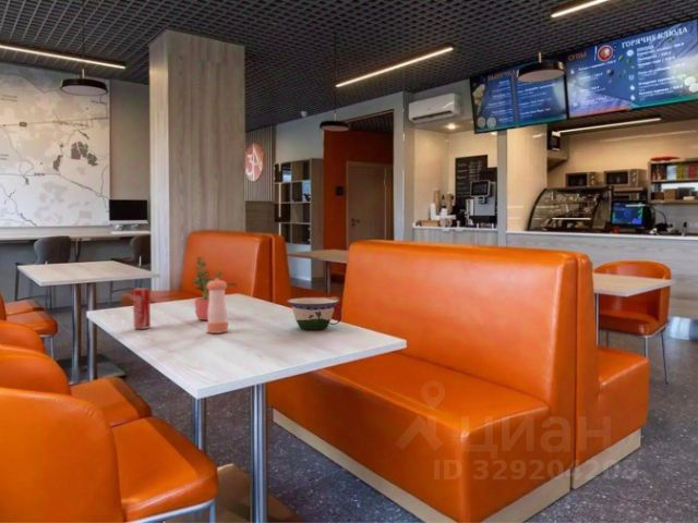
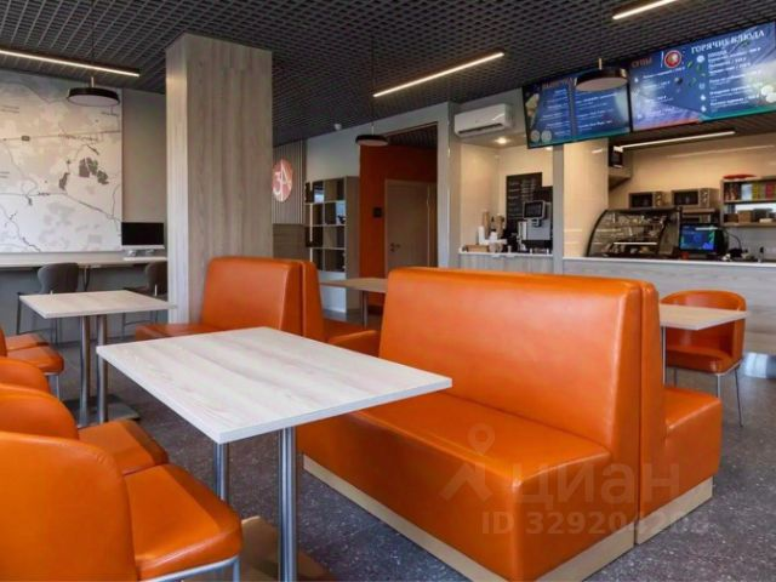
- bowl [286,296,342,330]
- potted plant [191,255,238,321]
- pepper shaker [206,278,229,335]
- beverage can [132,287,152,330]
